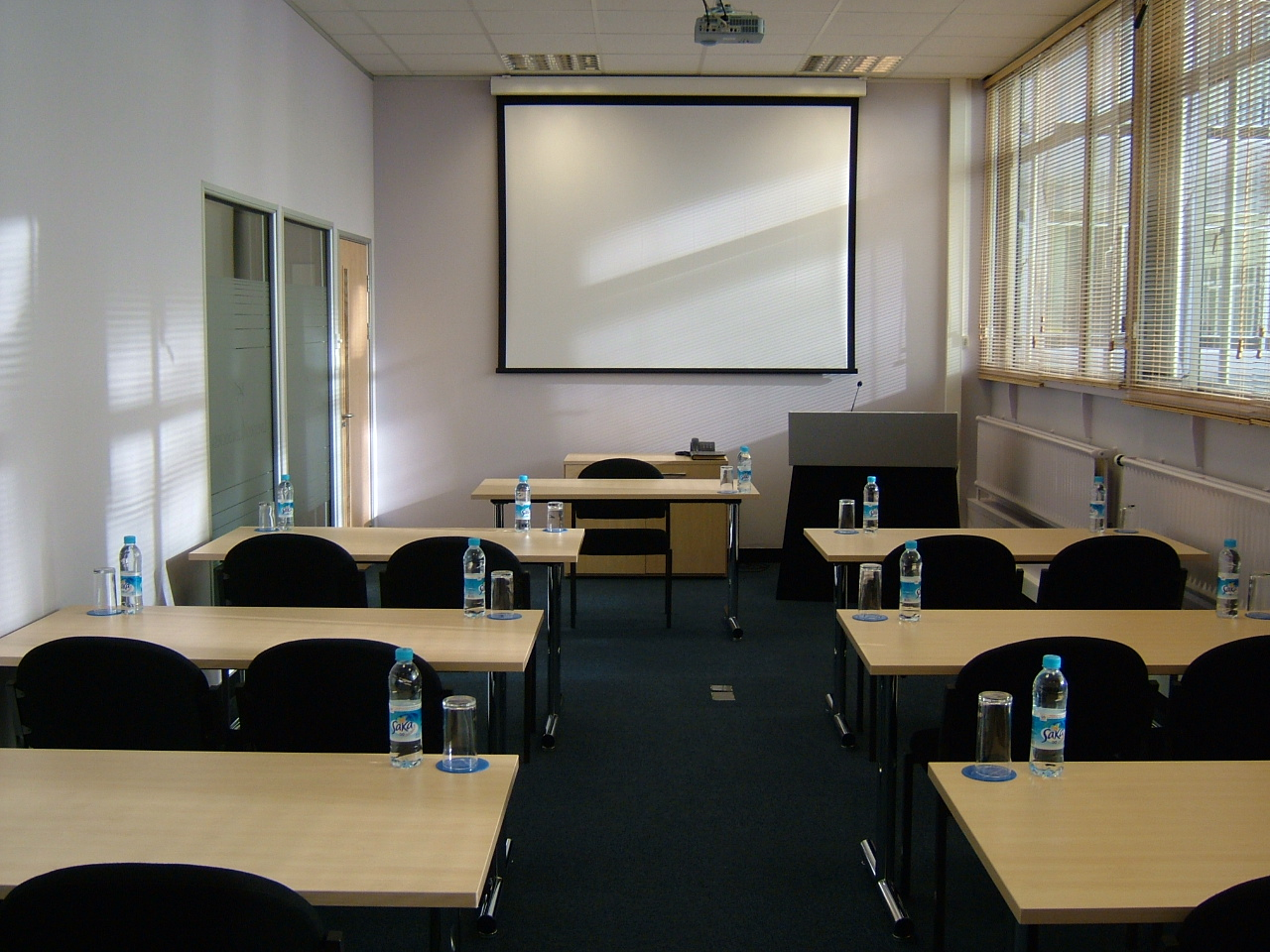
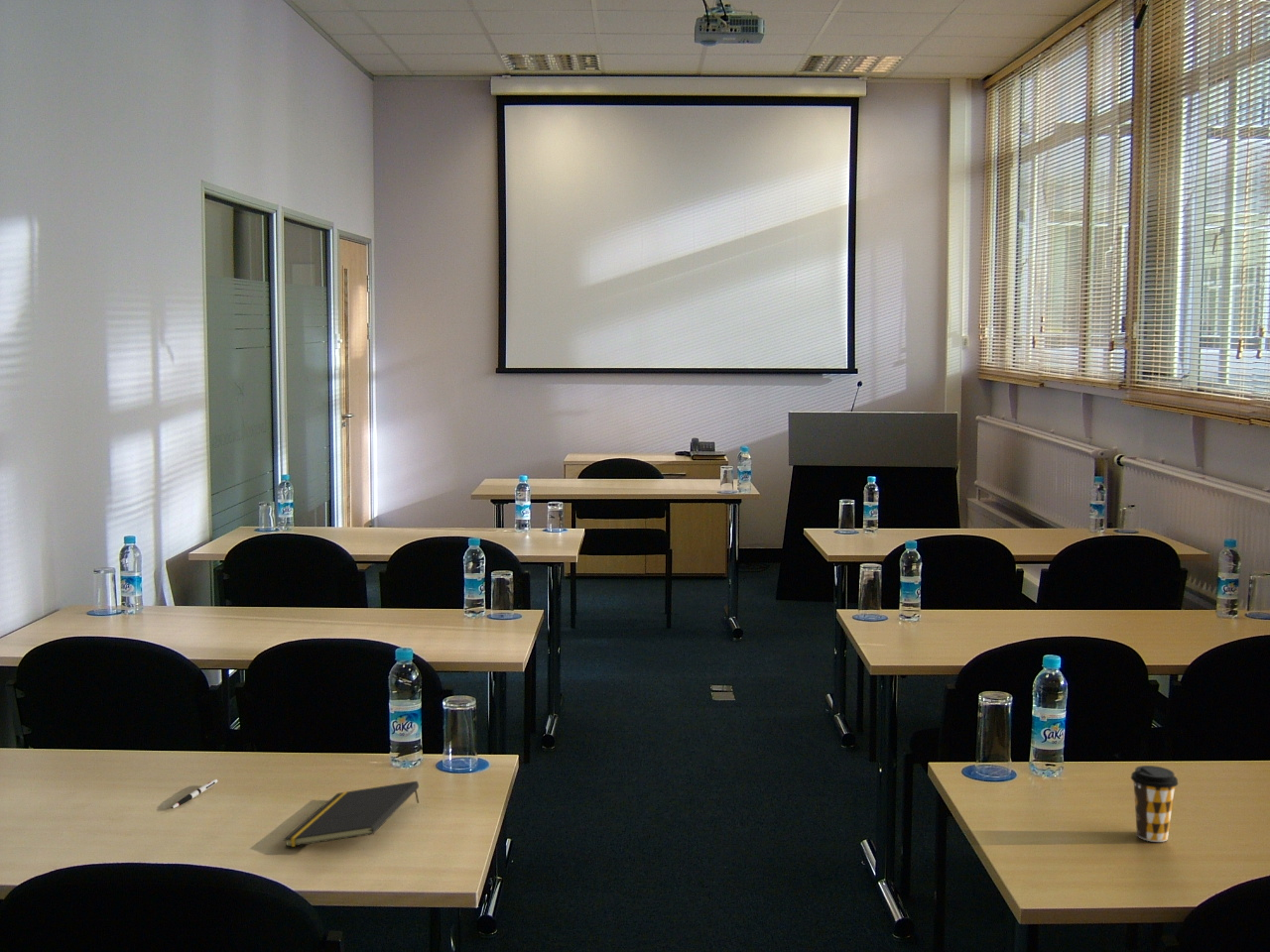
+ notepad [283,780,420,848]
+ pen [171,778,218,809]
+ coffee cup [1130,765,1179,843]
